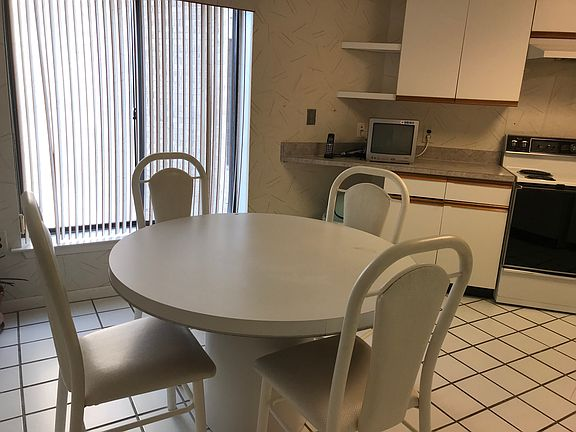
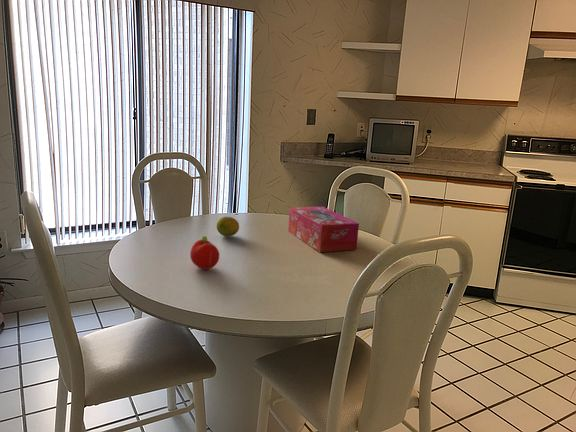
+ fruit [215,216,240,237]
+ fruit [189,235,220,271]
+ tissue box [287,206,360,253]
